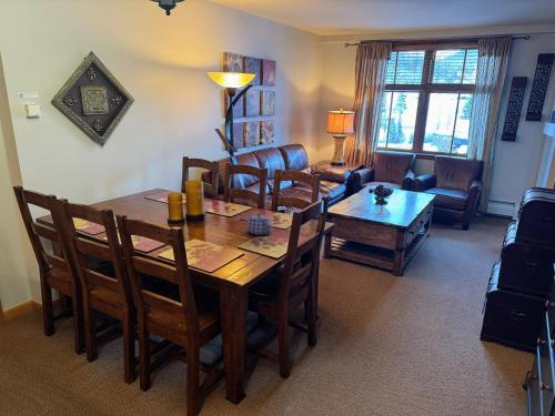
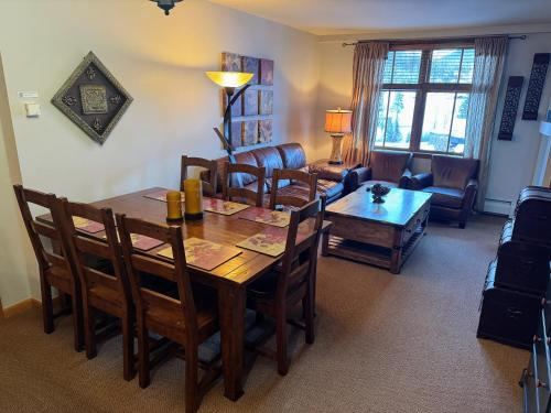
- teapot [245,211,273,236]
